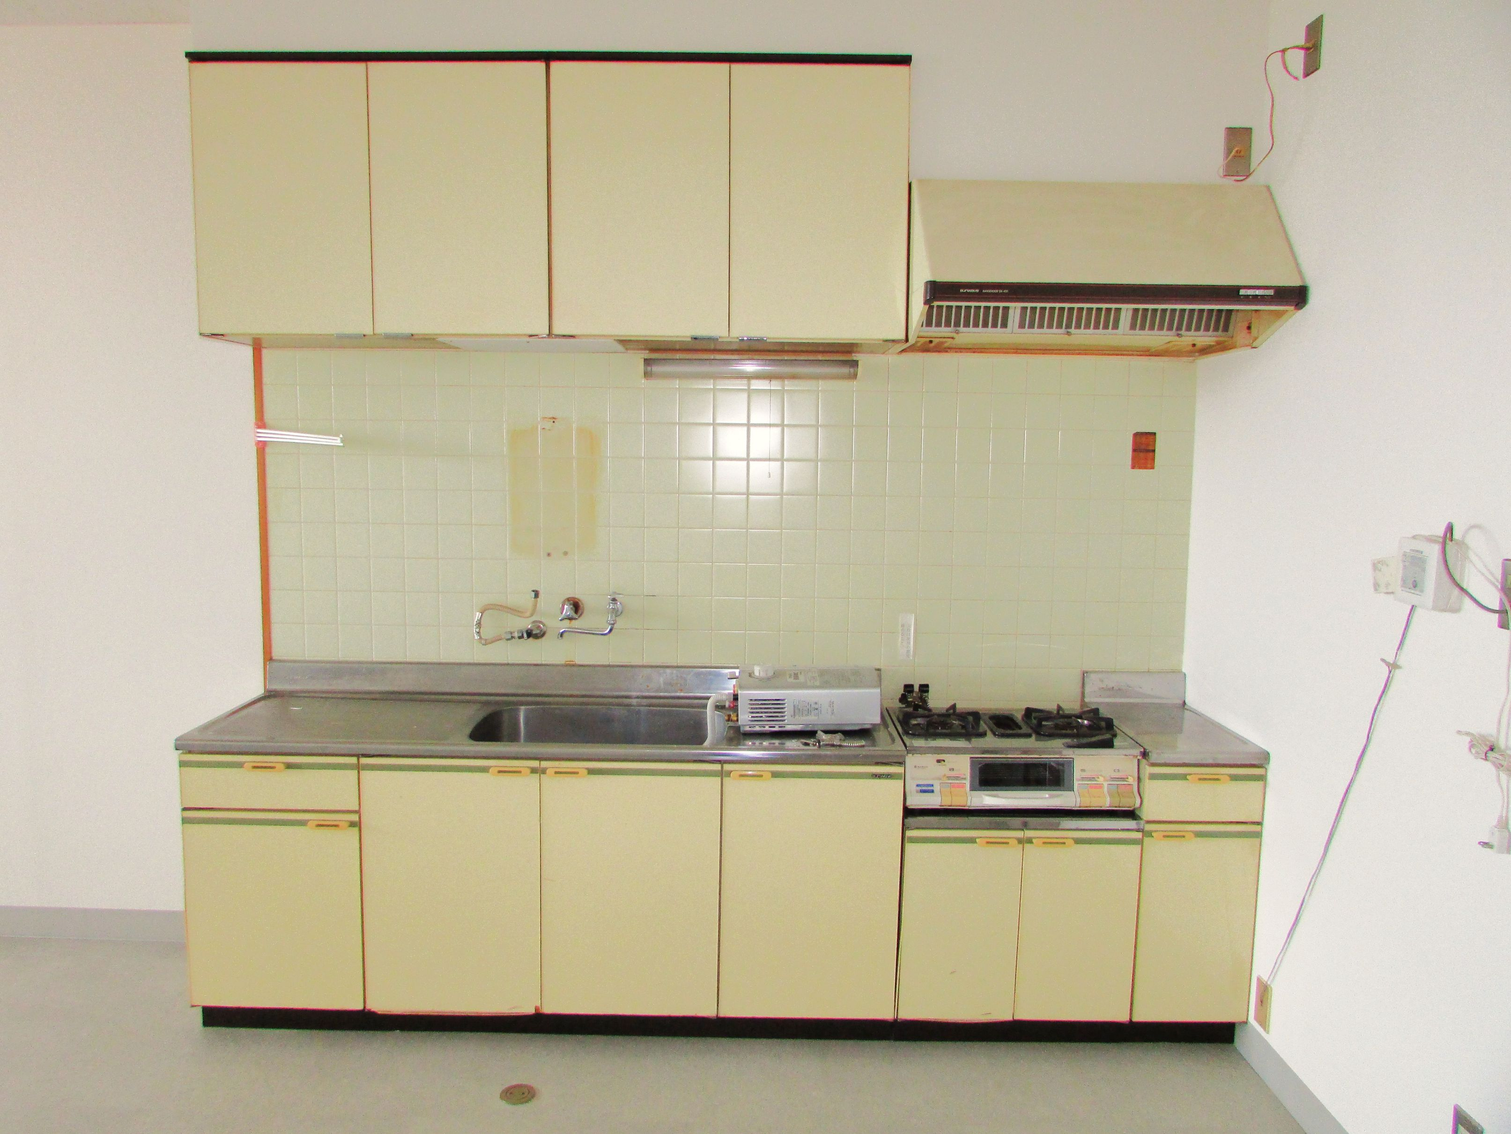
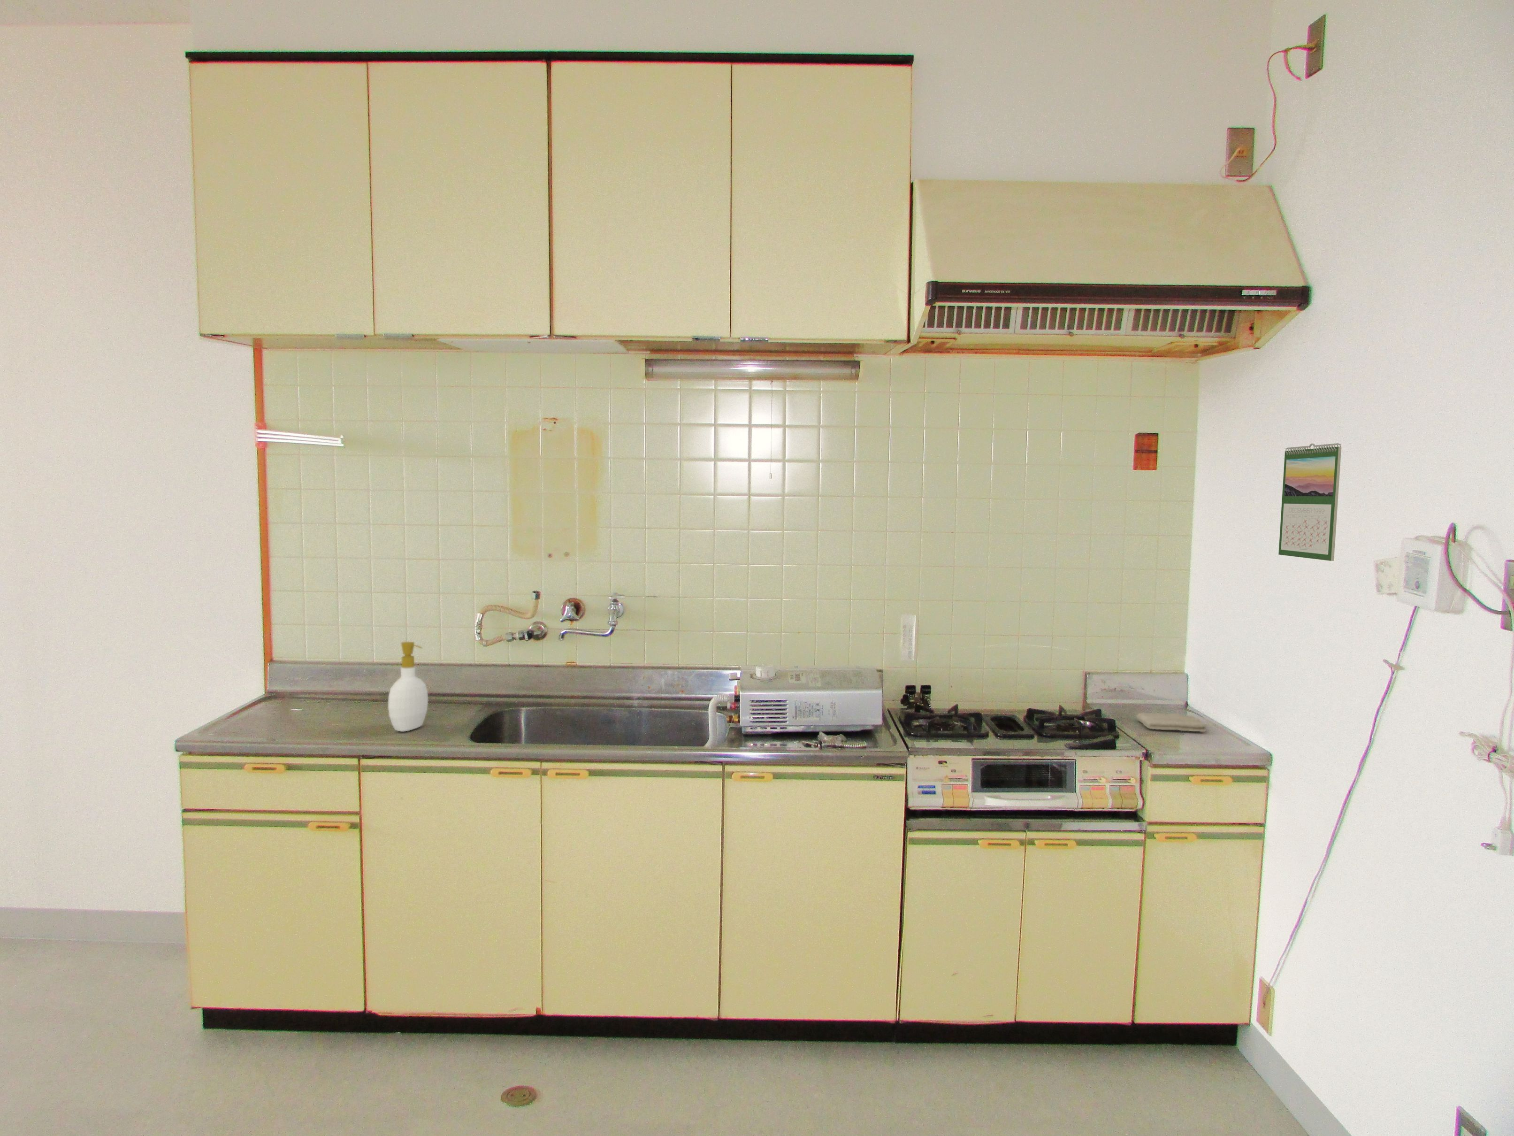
+ calendar [1278,443,1342,561]
+ soap bottle [388,641,428,733]
+ washcloth [1136,712,1207,733]
